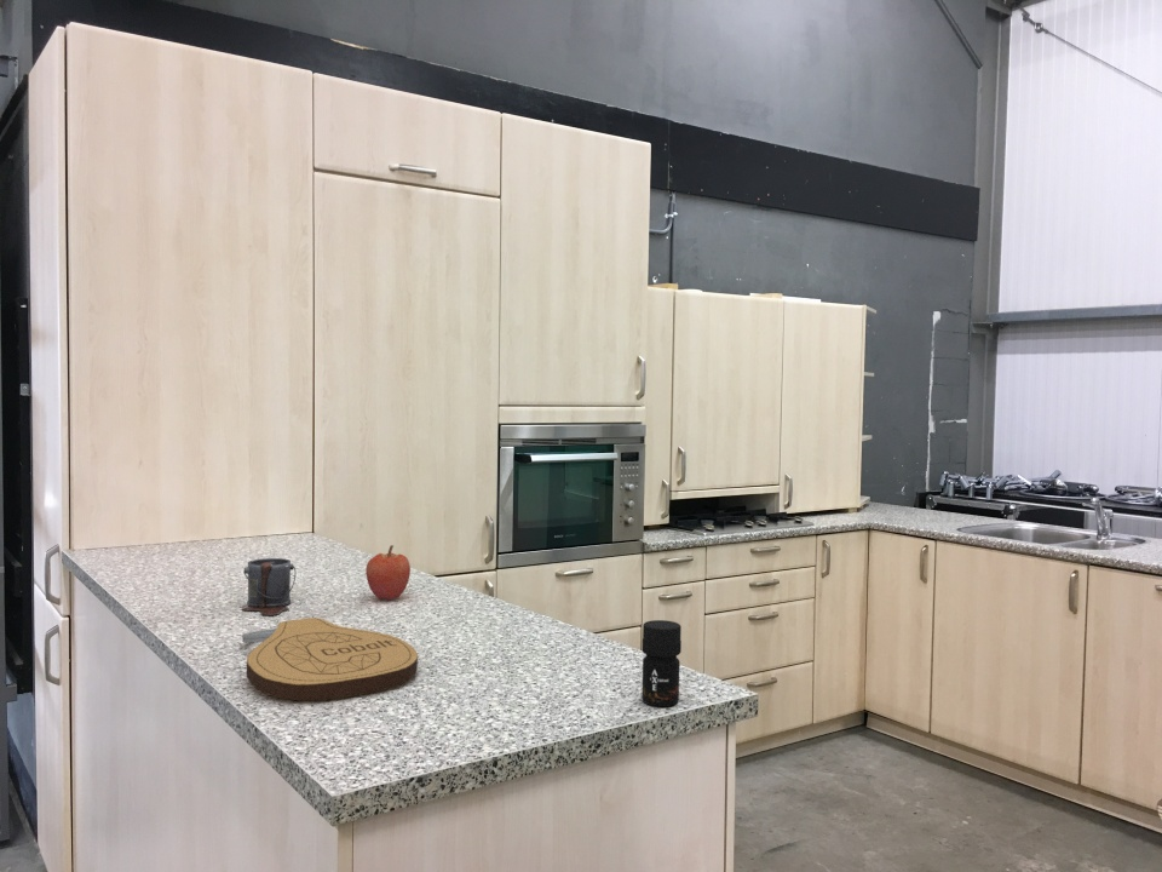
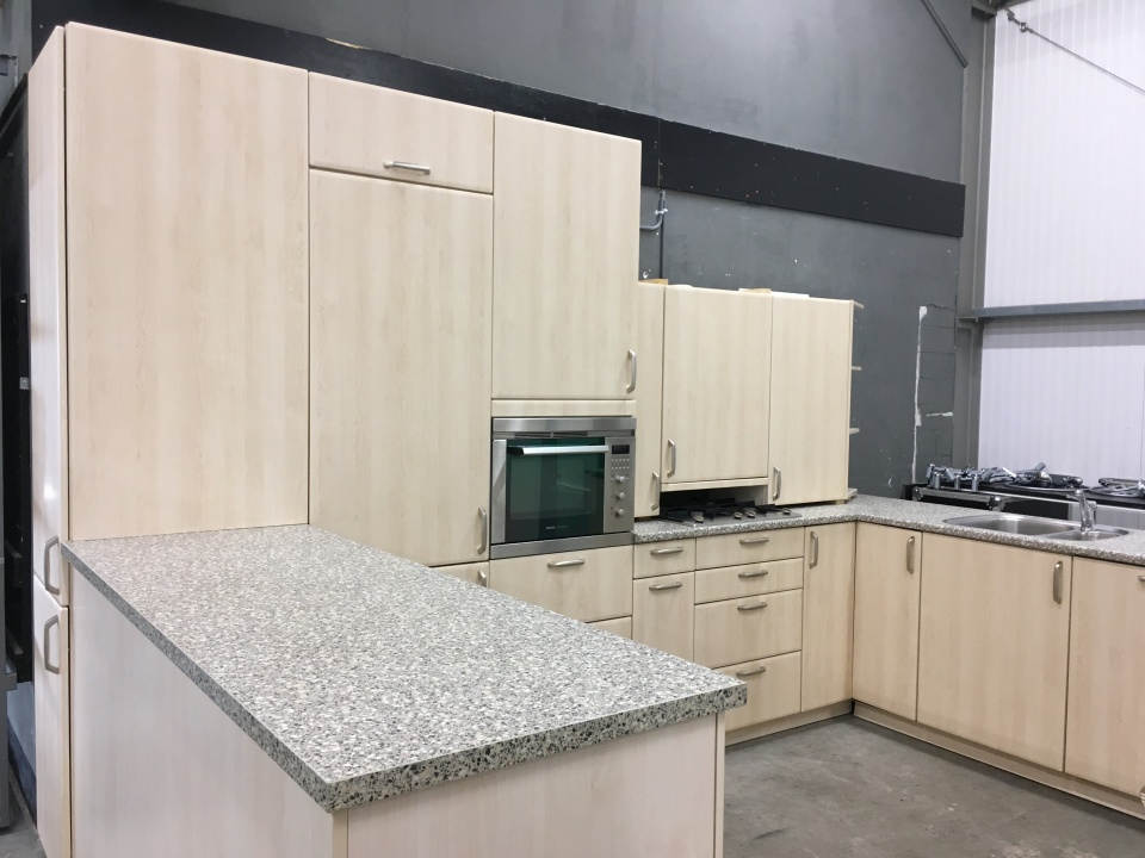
- paint can [241,557,297,616]
- key chain [241,616,419,701]
- apple [364,544,412,601]
- jar [640,619,683,707]
